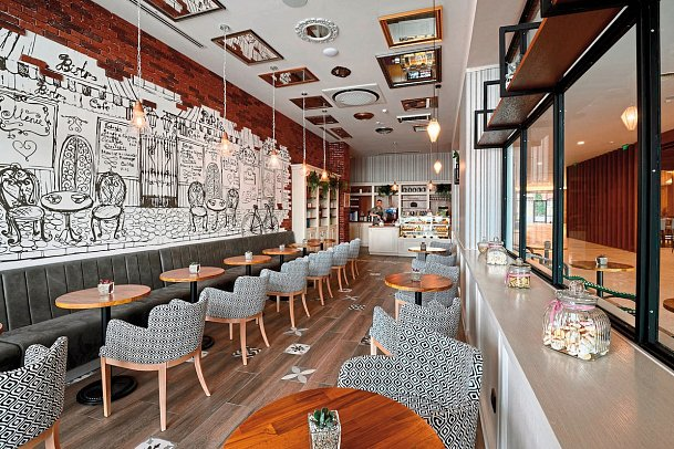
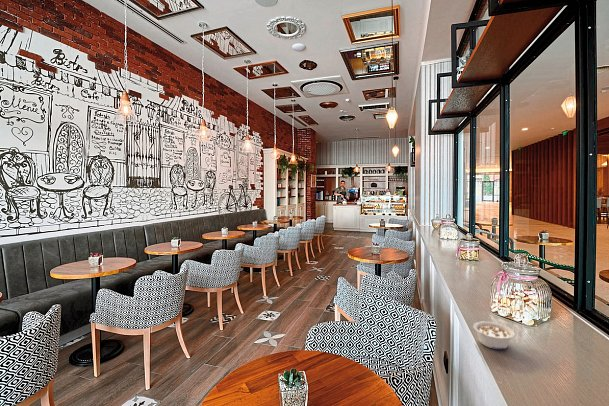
+ legume [472,321,516,350]
